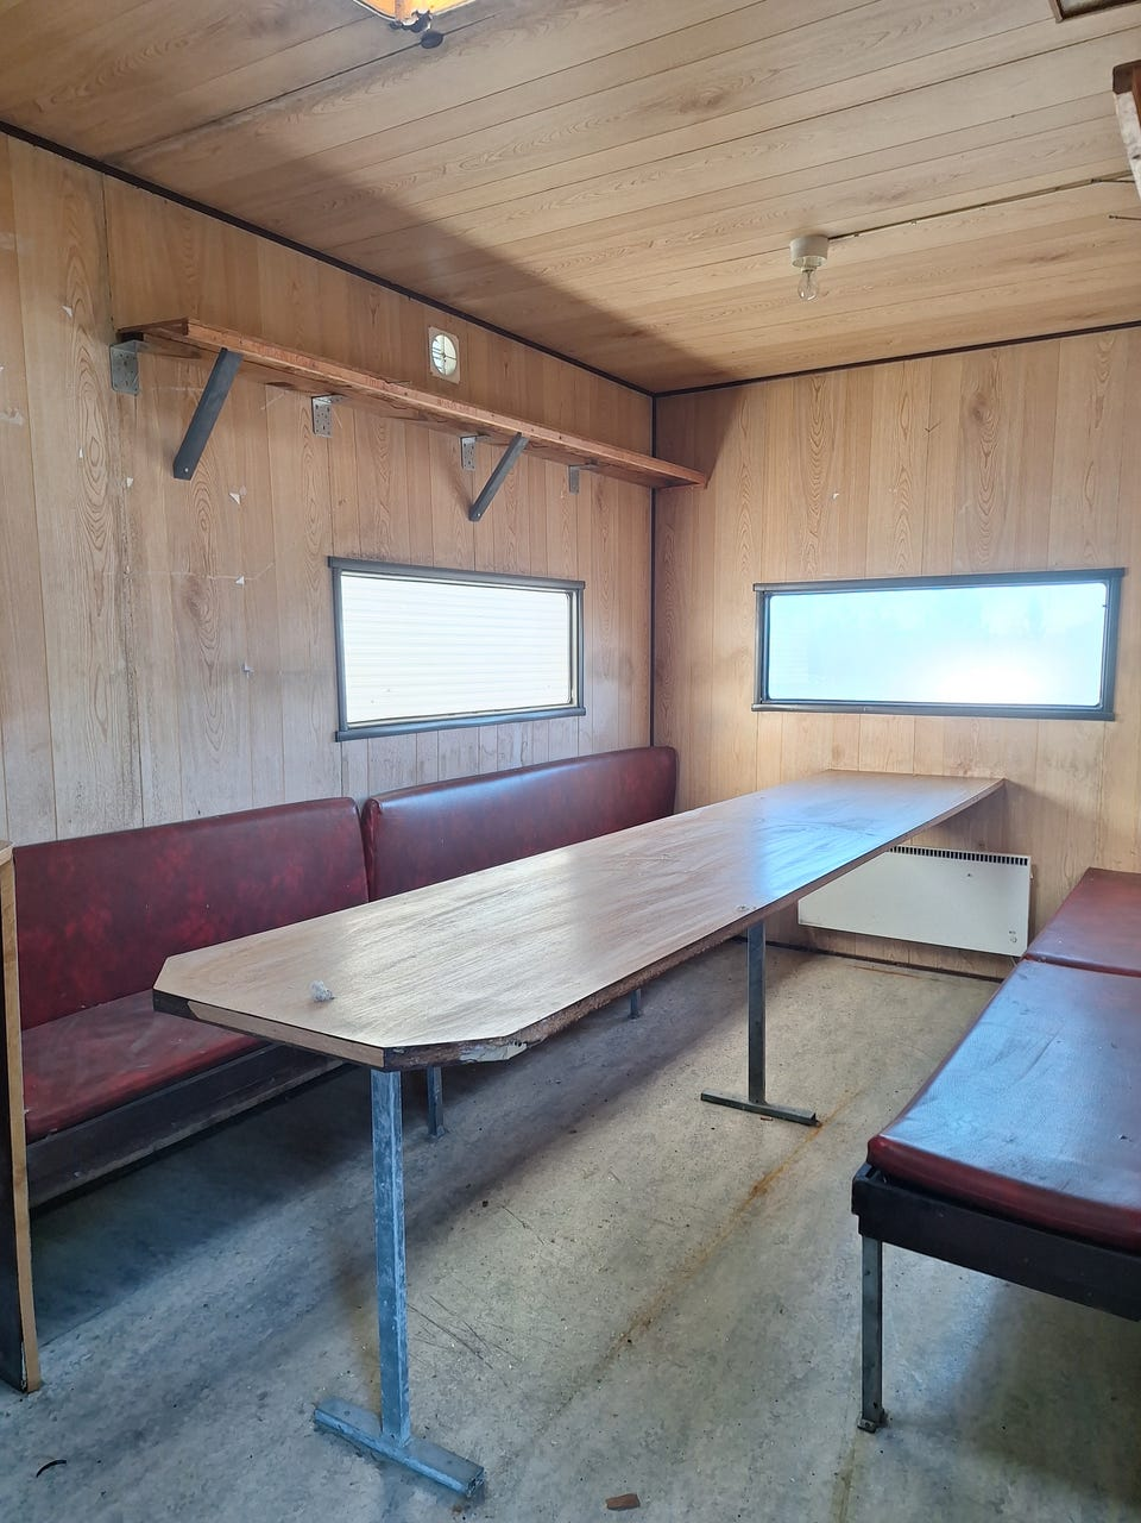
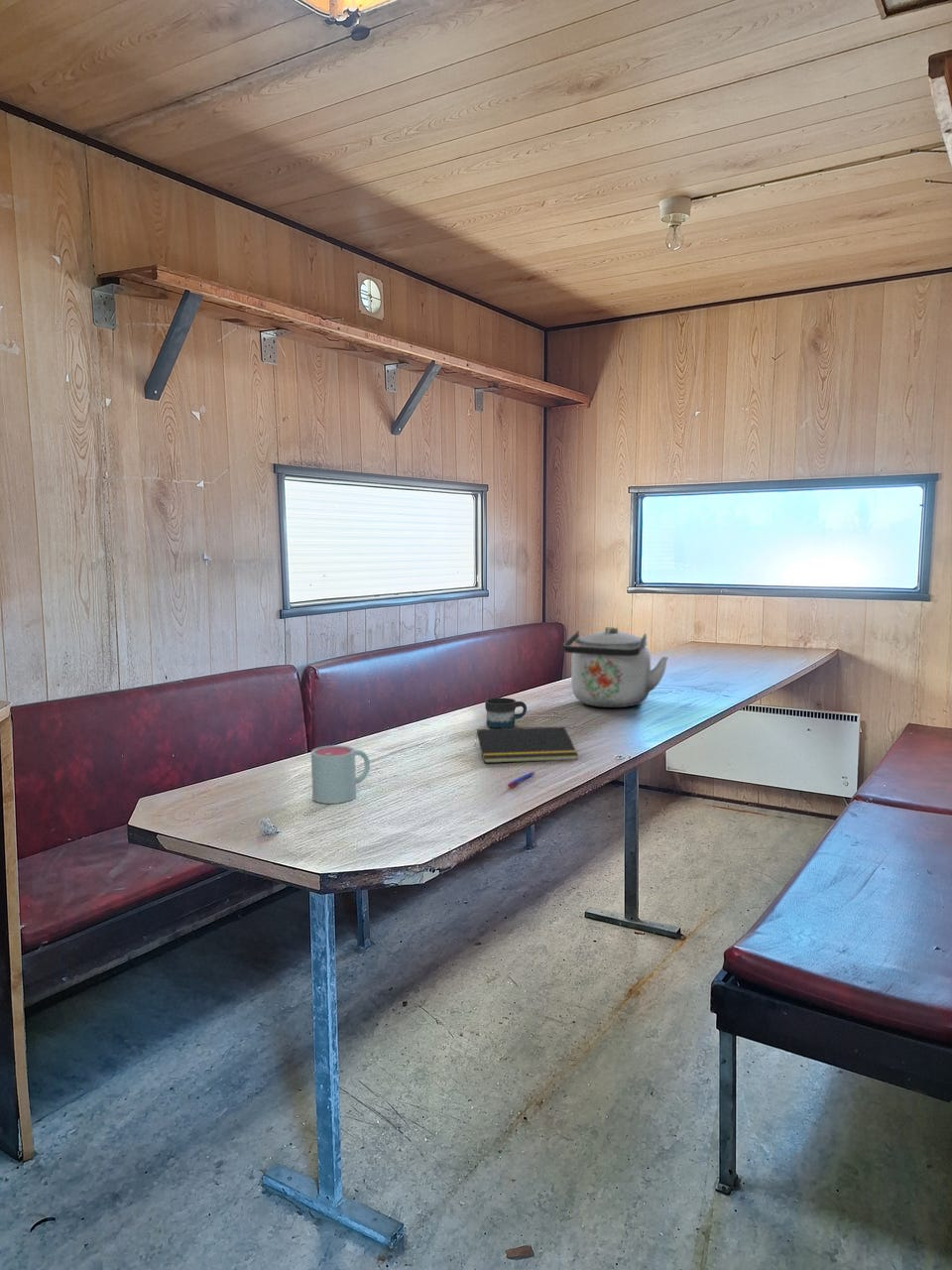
+ mug [484,697,528,729]
+ kettle [562,626,669,708]
+ notepad [474,725,579,764]
+ mug [310,744,371,805]
+ pen [507,771,536,789]
